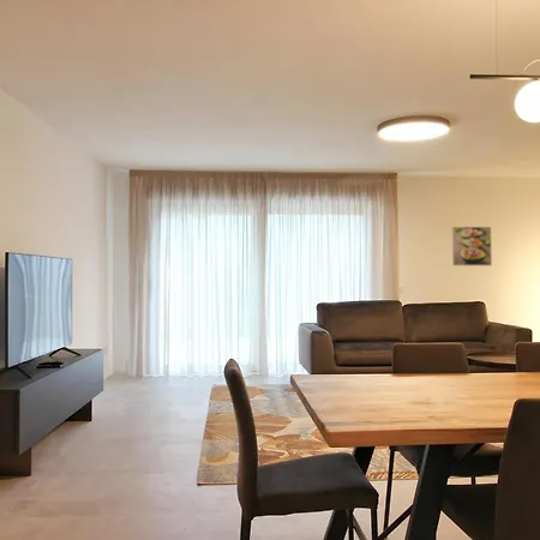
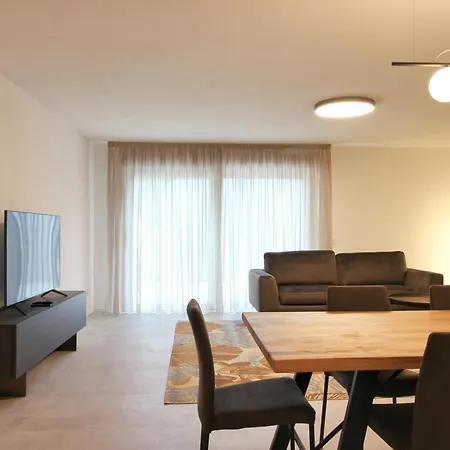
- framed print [451,226,493,266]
